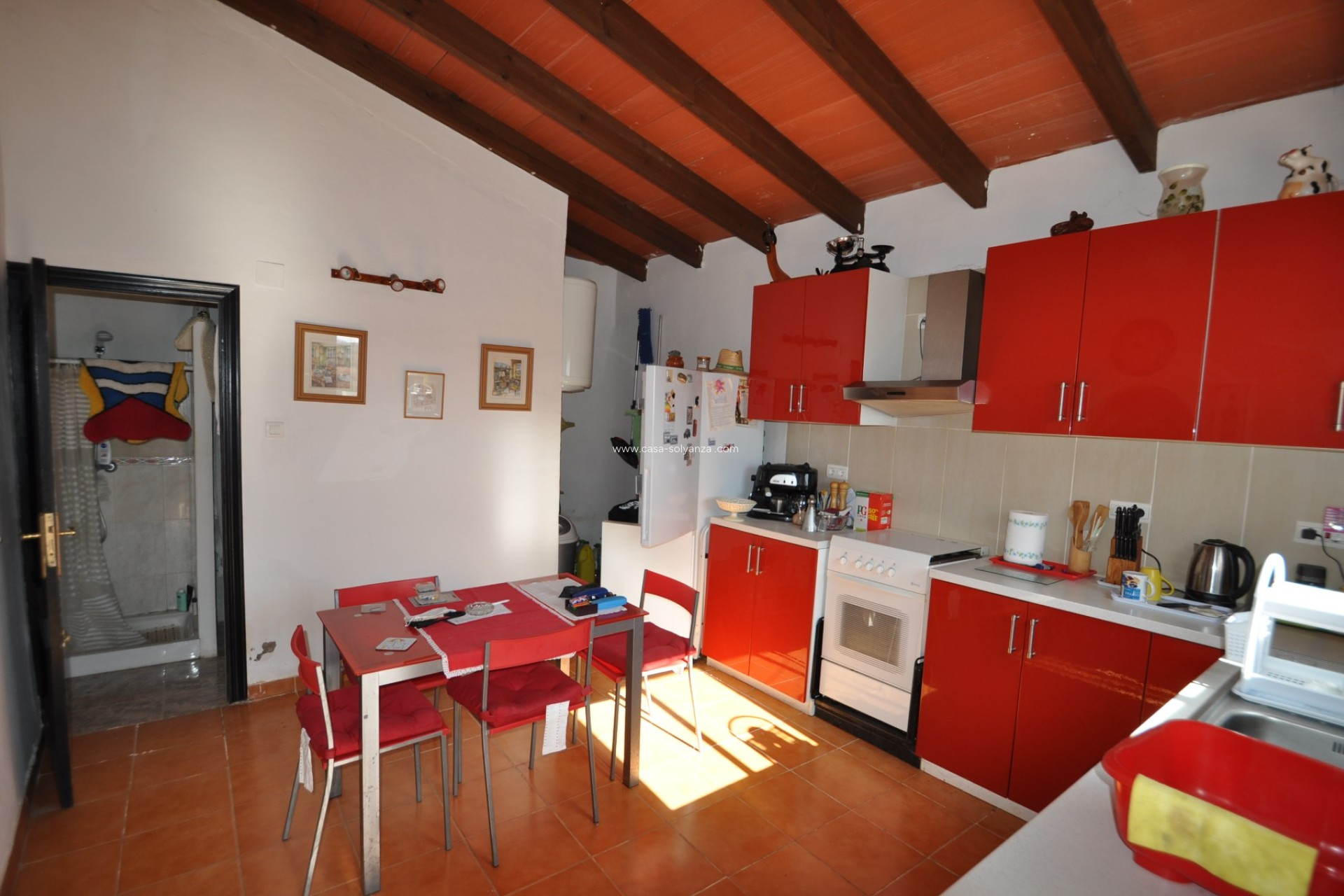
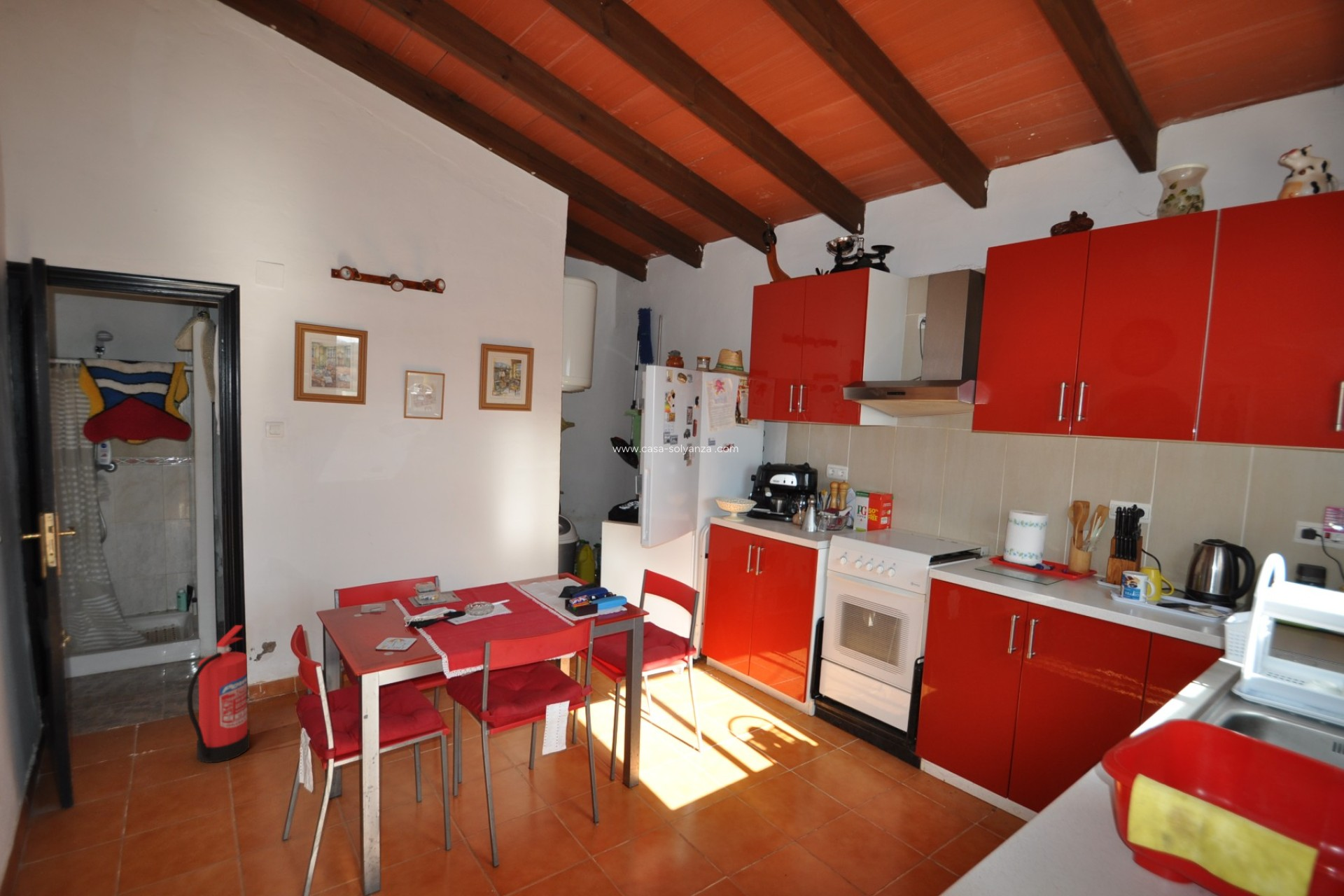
+ fire extinguisher [186,624,251,764]
